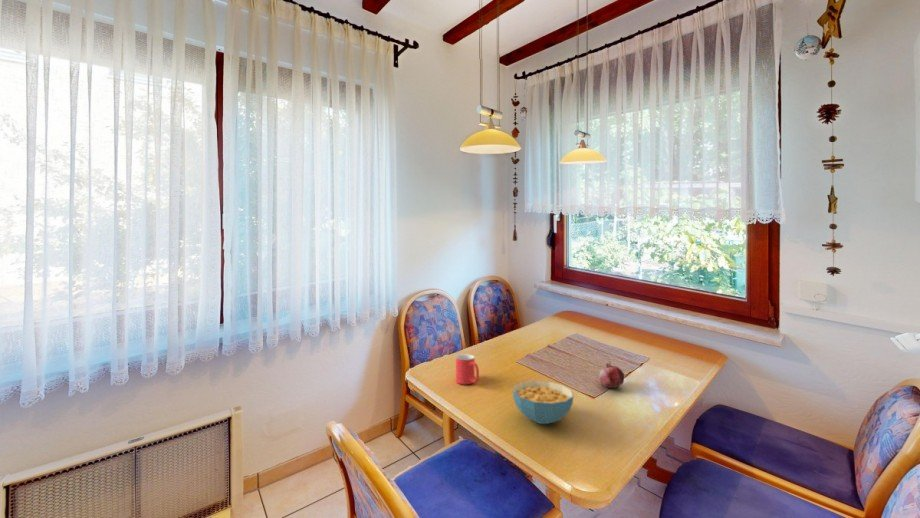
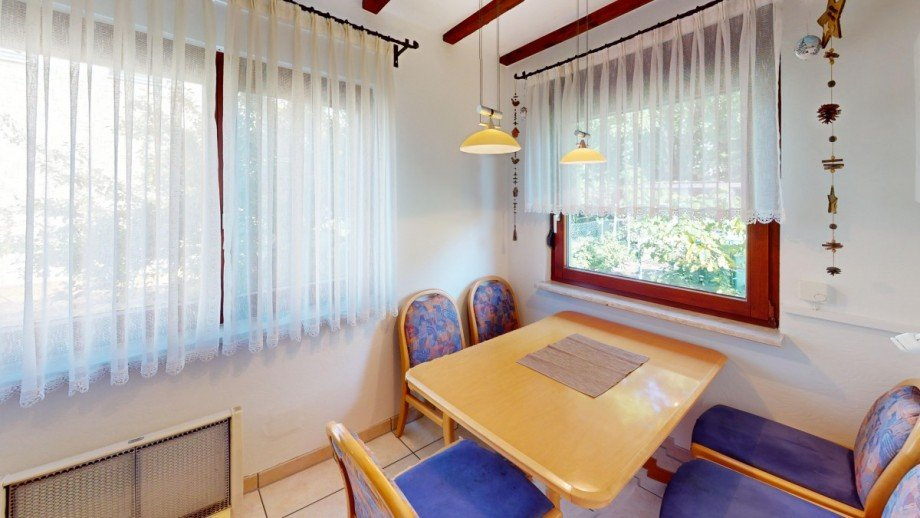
- cereal bowl [512,380,574,425]
- fruit [598,361,625,389]
- mug [455,353,480,385]
